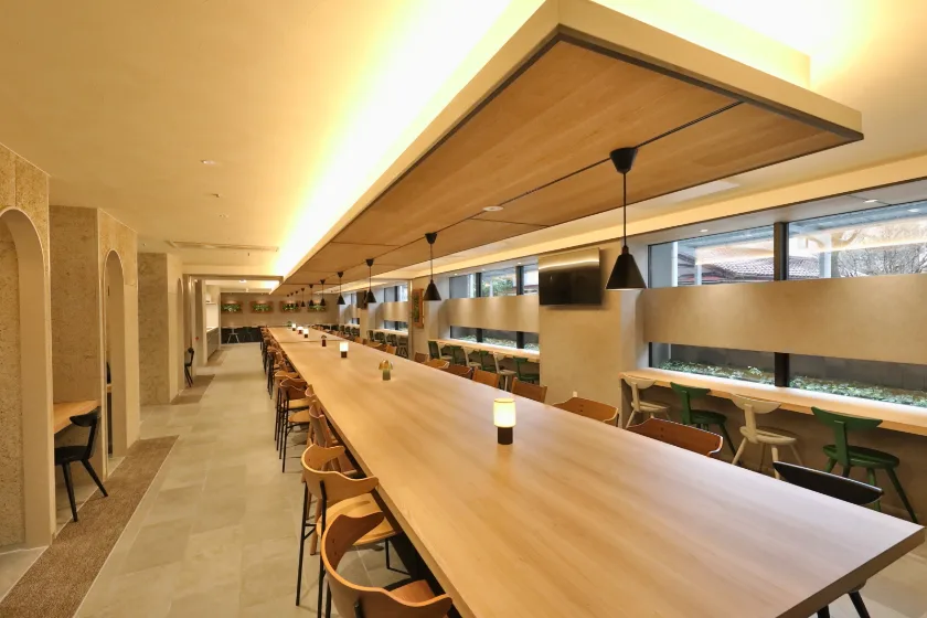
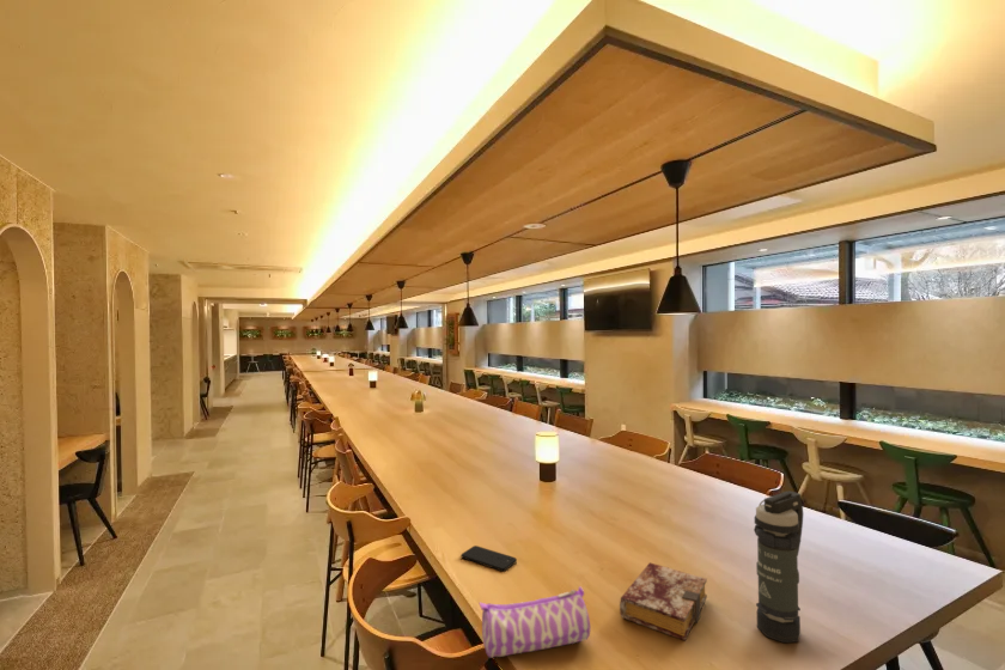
+ pencil case [479,585,591,659]
+ smoke grenade [753,489,804,644]
+ book [619,561,708,642]
+ smartphone [459,544,518,572]
